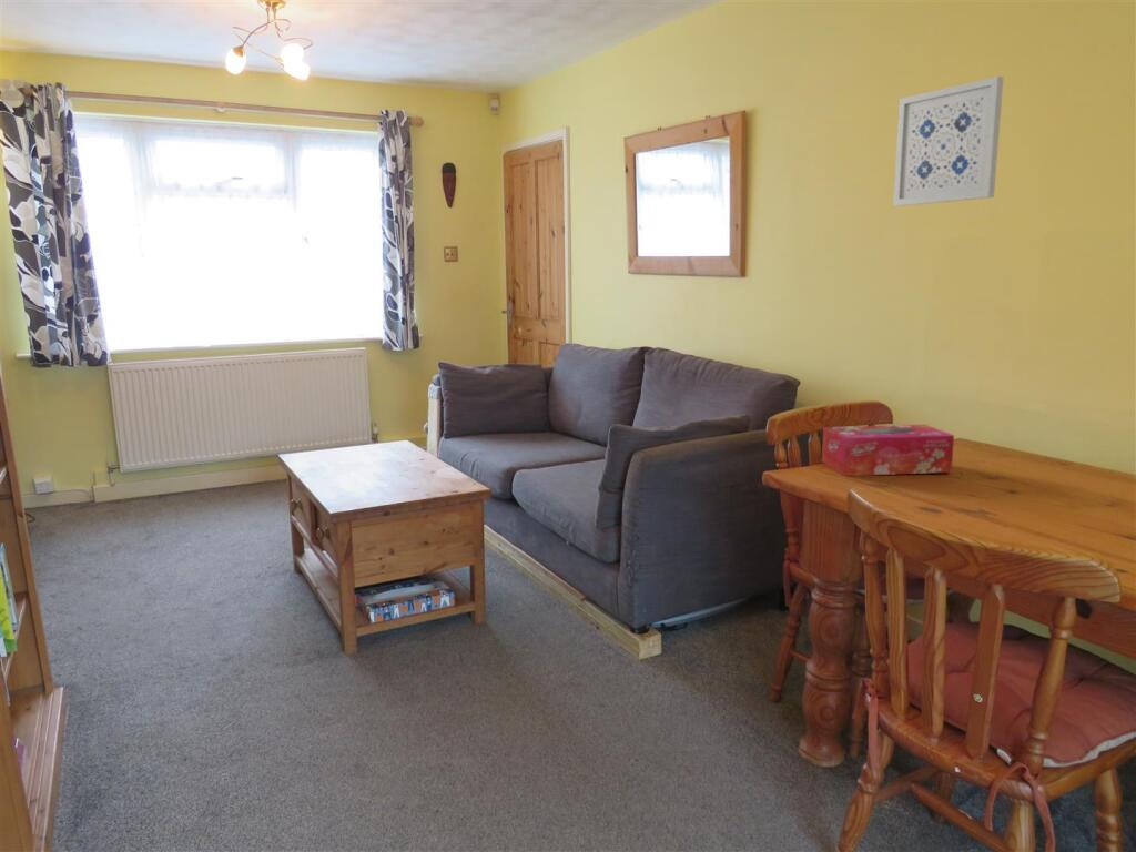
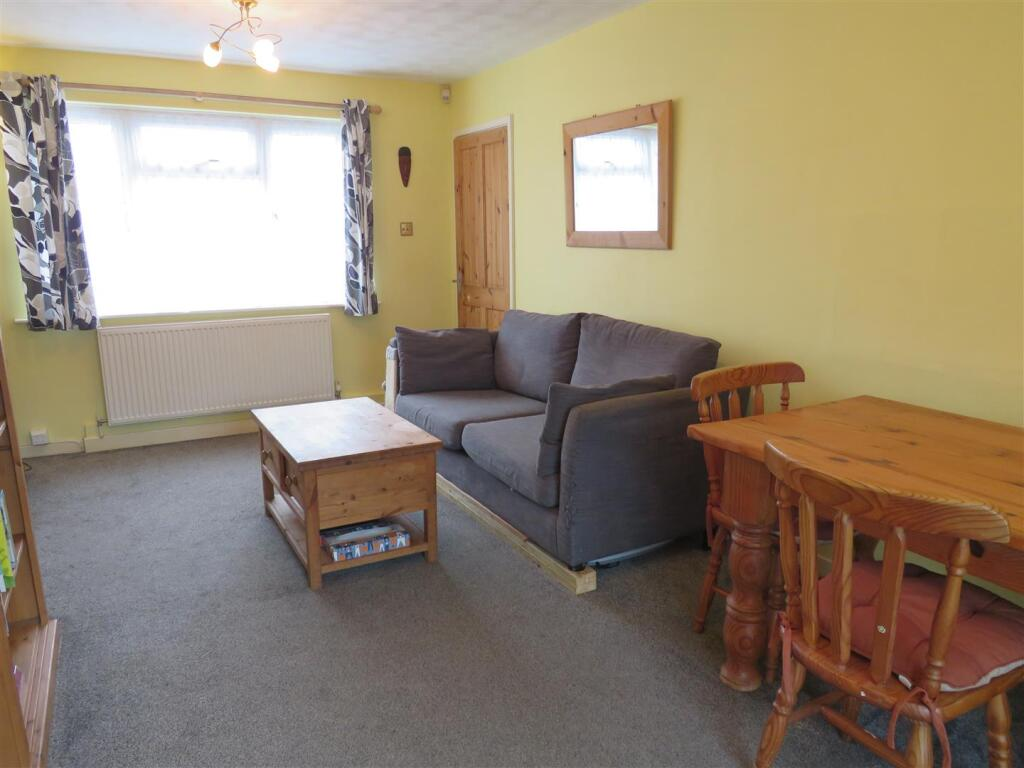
- wall art [892,75,1004,207]
- tissue box [821,424,955,477]
